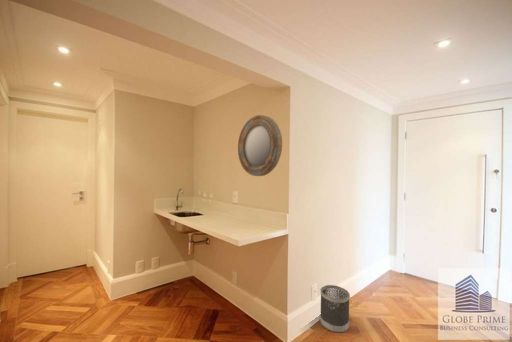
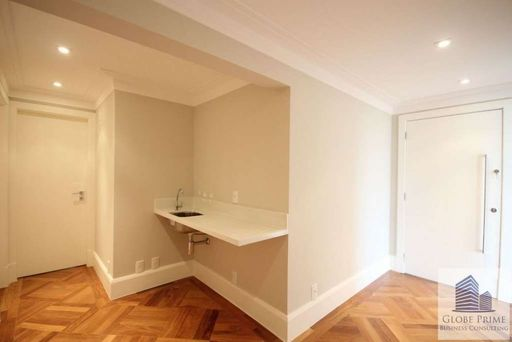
- wastebasket [319,284,351,334]
- home mirror [237,114,283,177]
